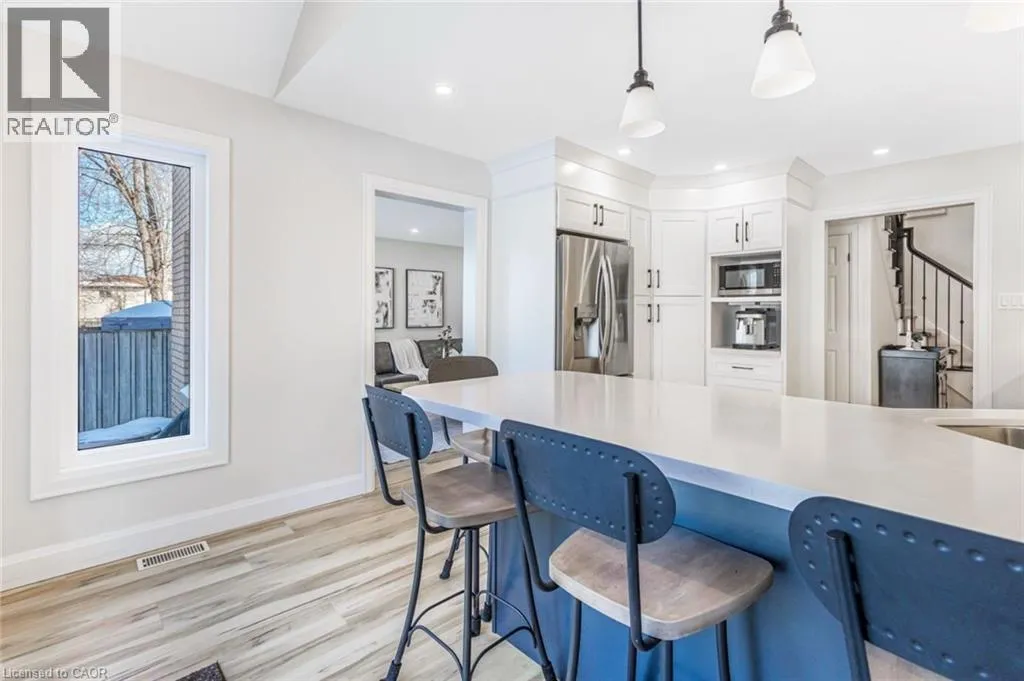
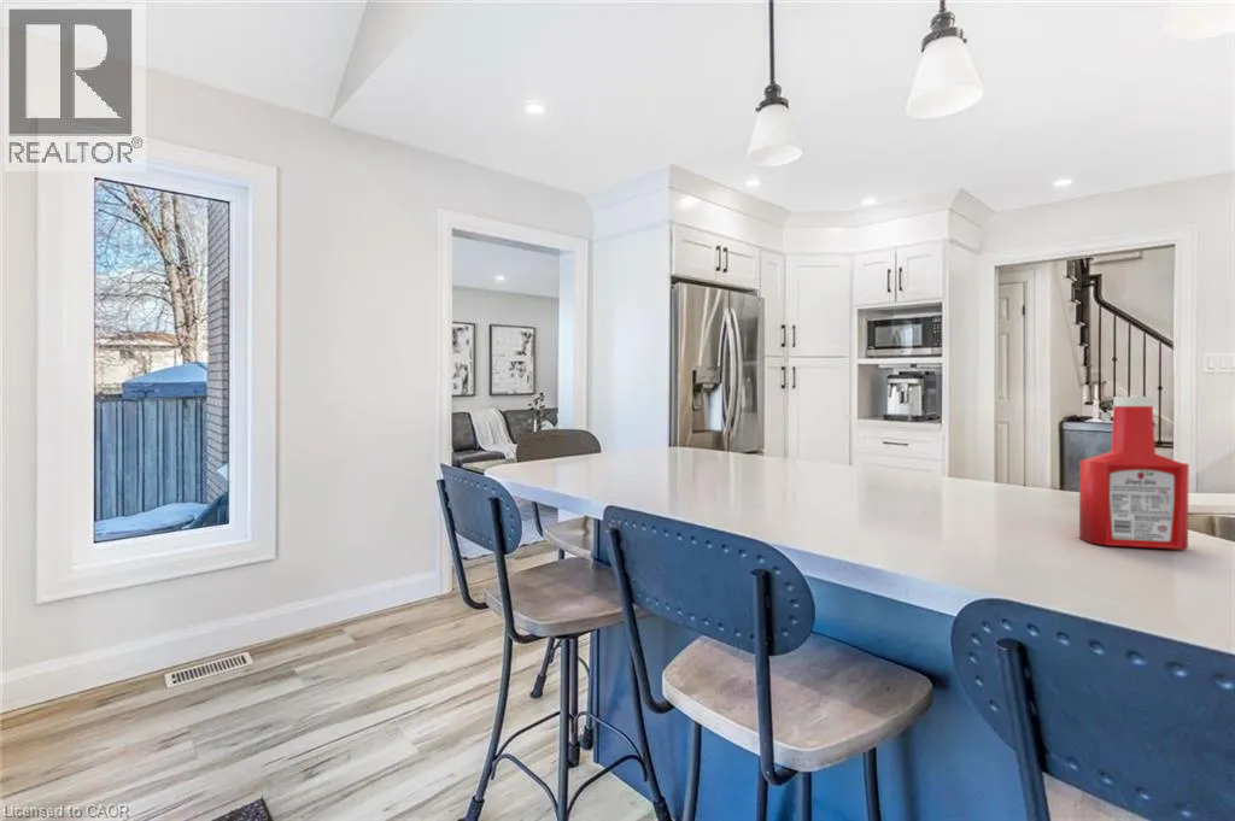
+ soap bottle [1078,395,1190,551]
